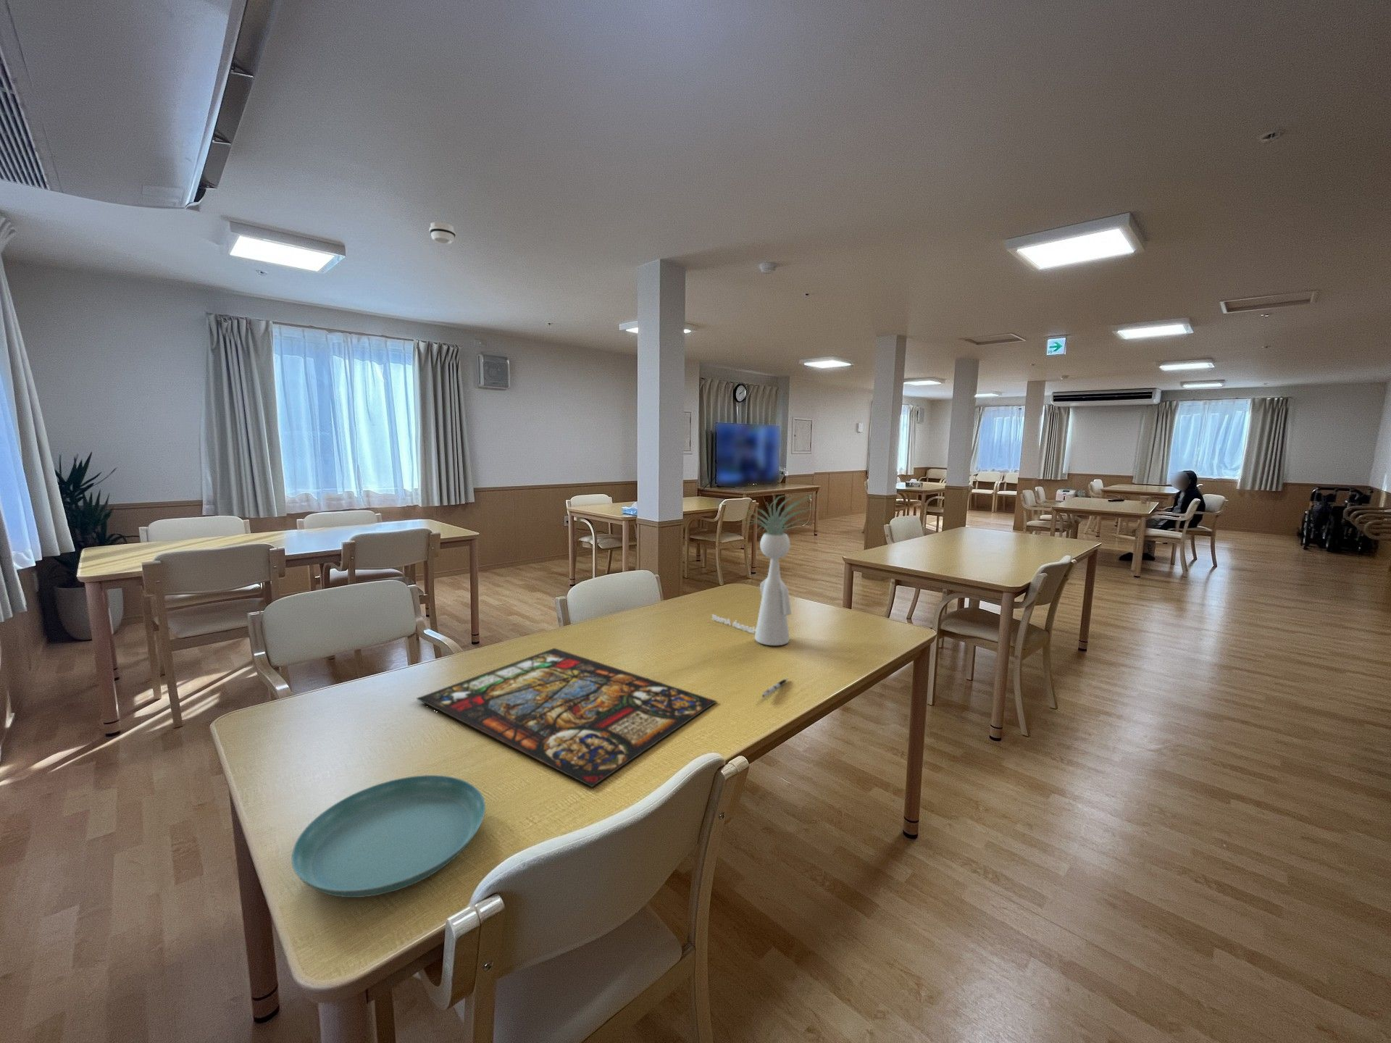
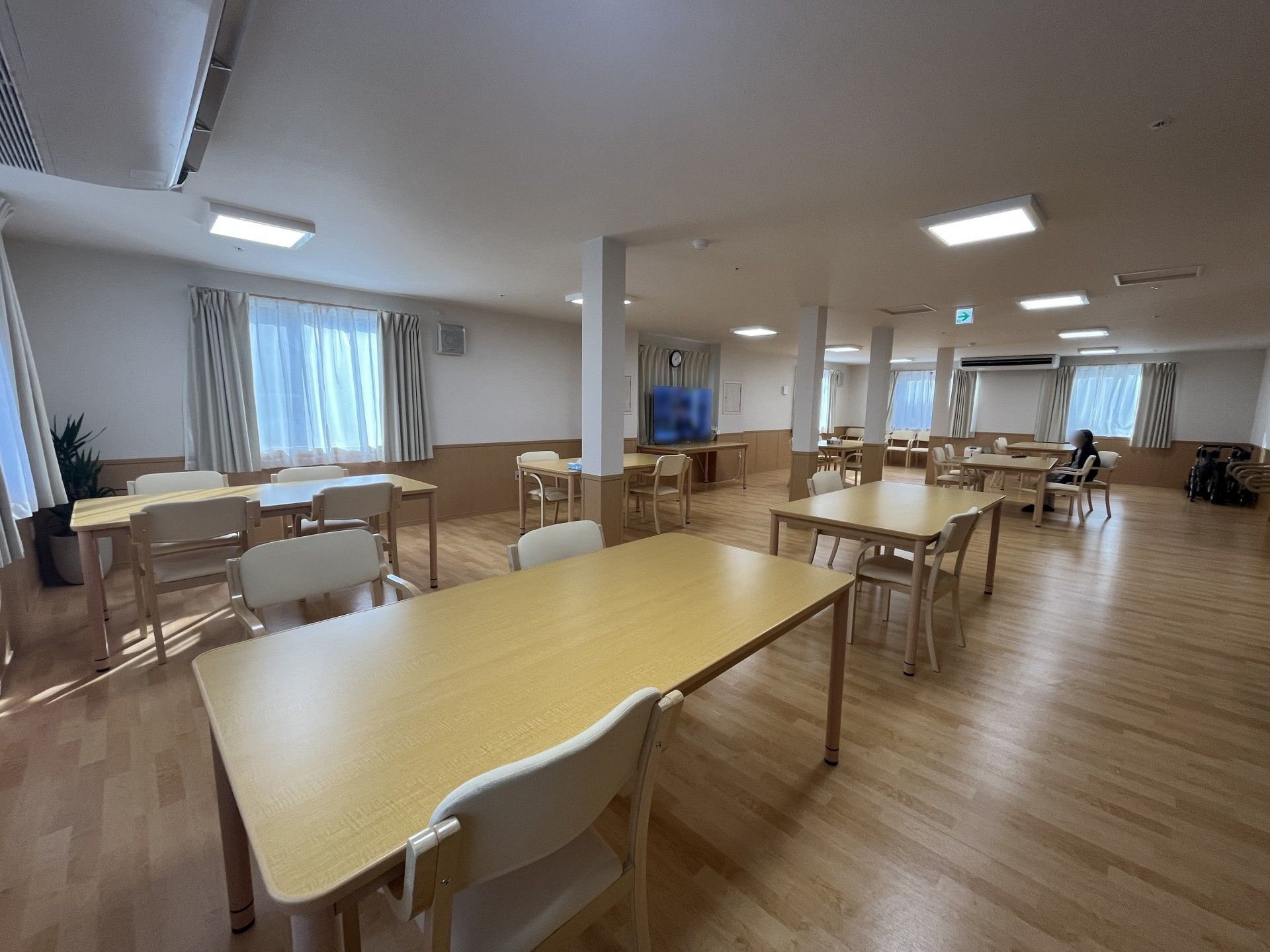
- pen [761,678,789,698]
- stained glass panel [415,647,719,788]
- saucer [290,775,486,898]
- potted plant [711,493,823,646]
- smoke detector [429,221,457,244]
